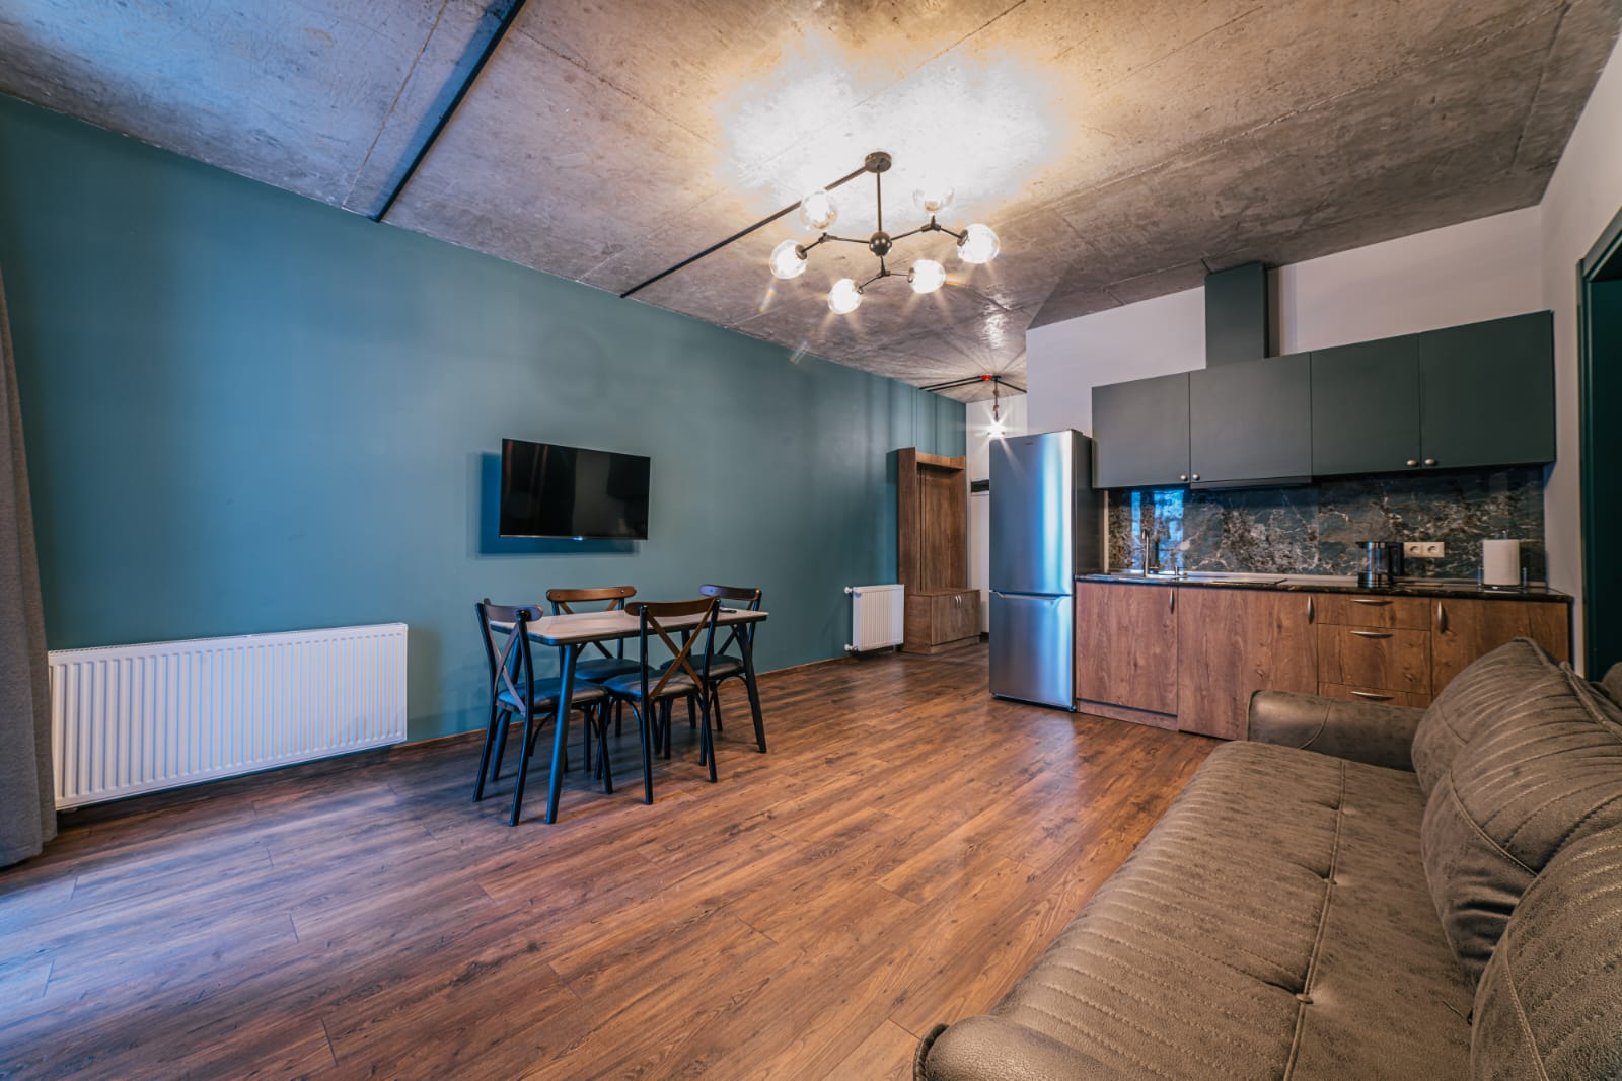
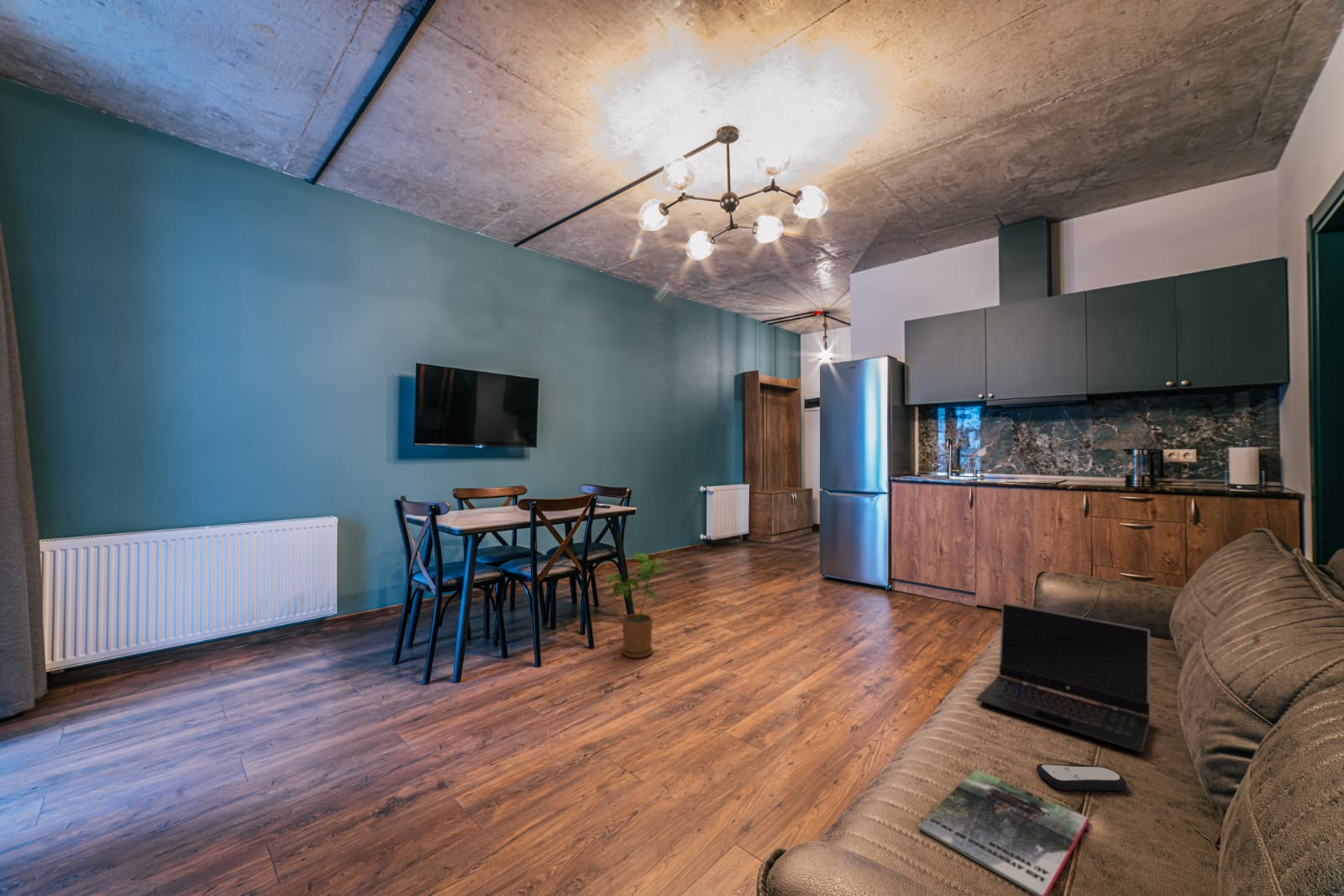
+ laptop computer [975,602,1151,753]
+ magazine [916,768,1089,896]
+ house plant [606,553,666,659]
+ remote control [1035,762,1128,791]
